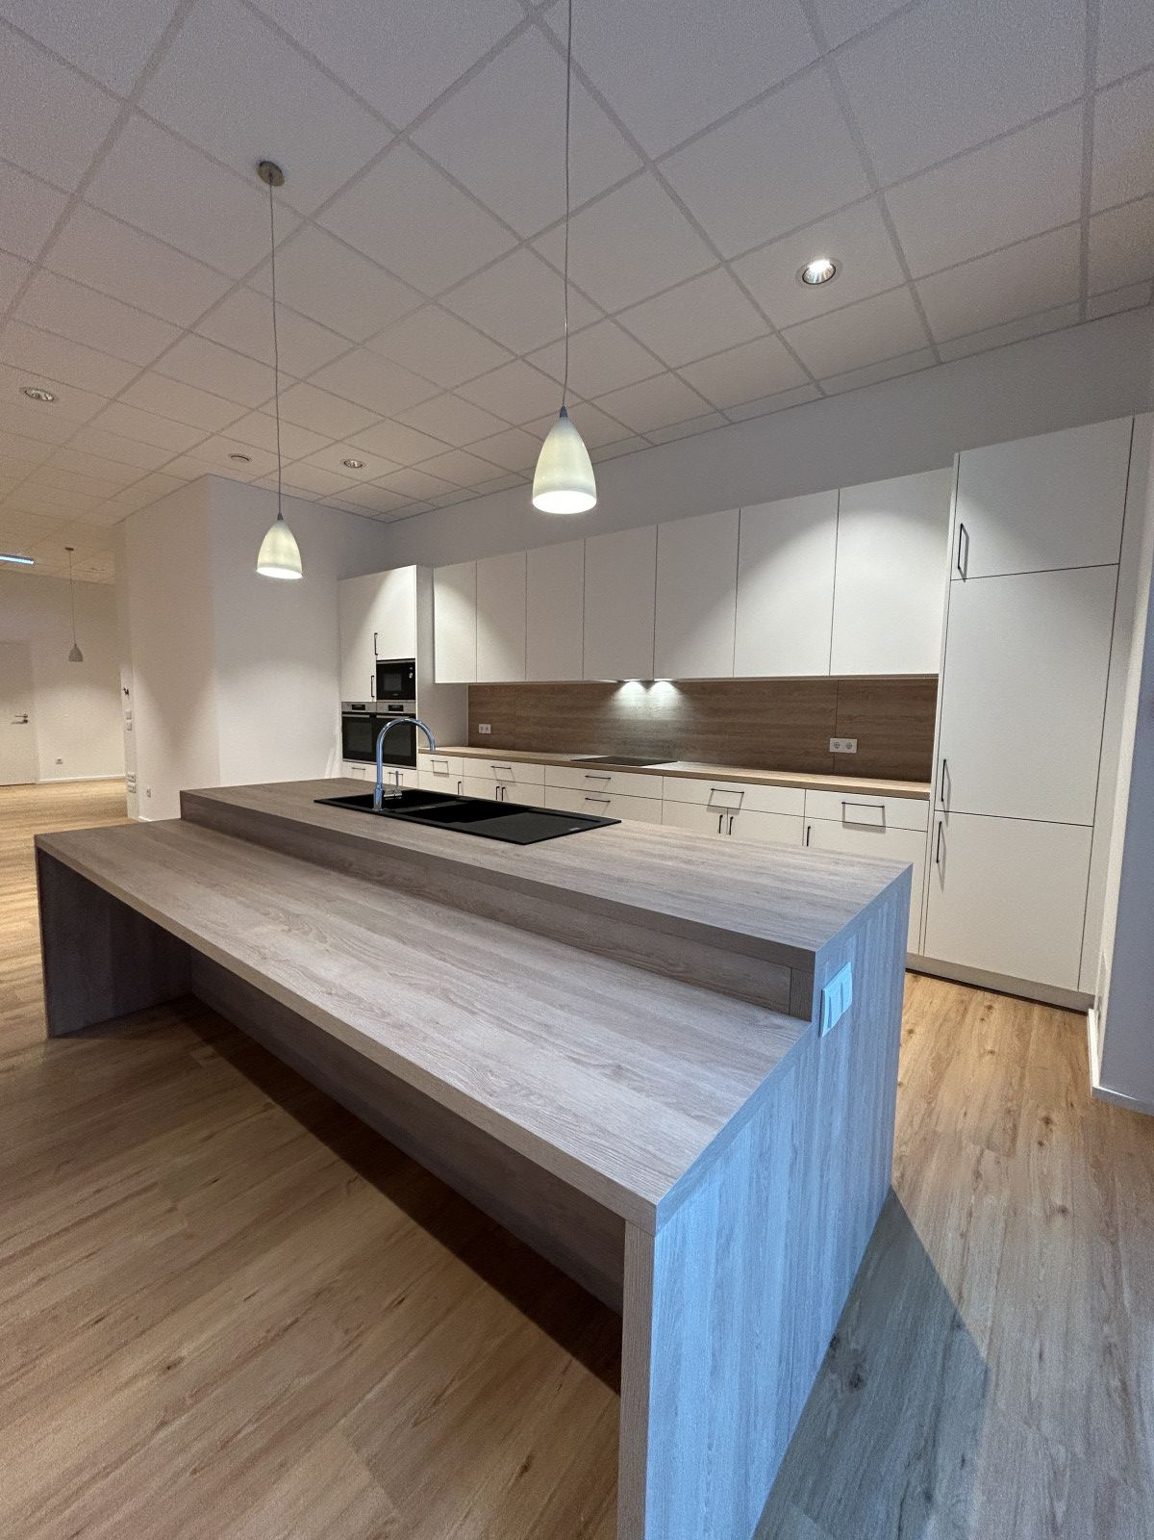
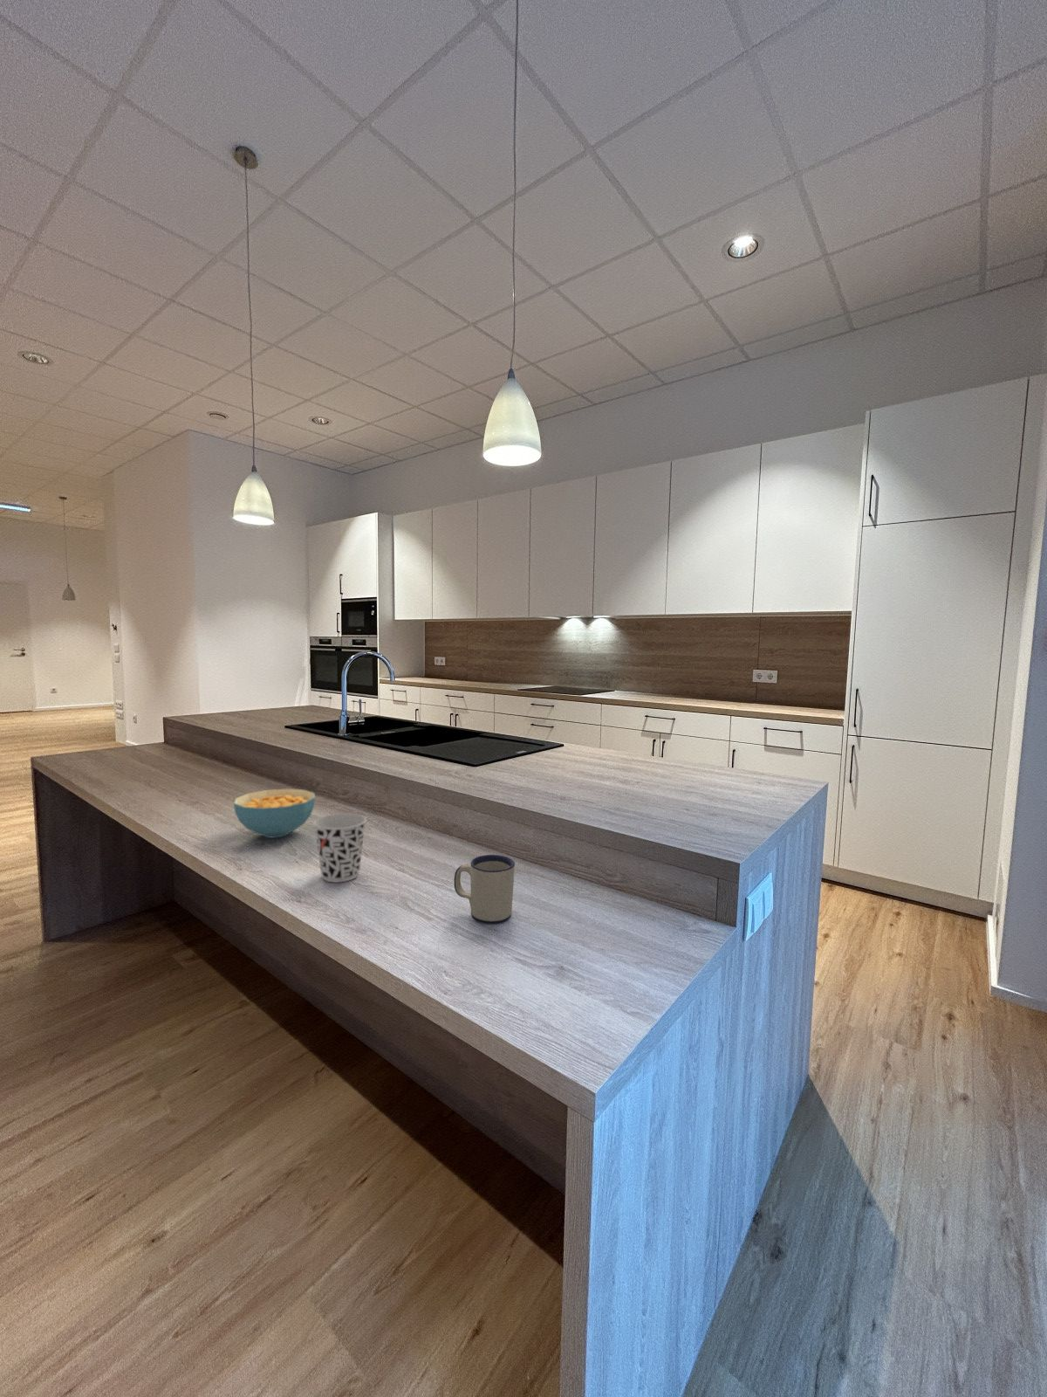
+ cup [312,813,367,882]
+ mug [454,854,516,925]
+ cereal bowl [233,788,316,839]
